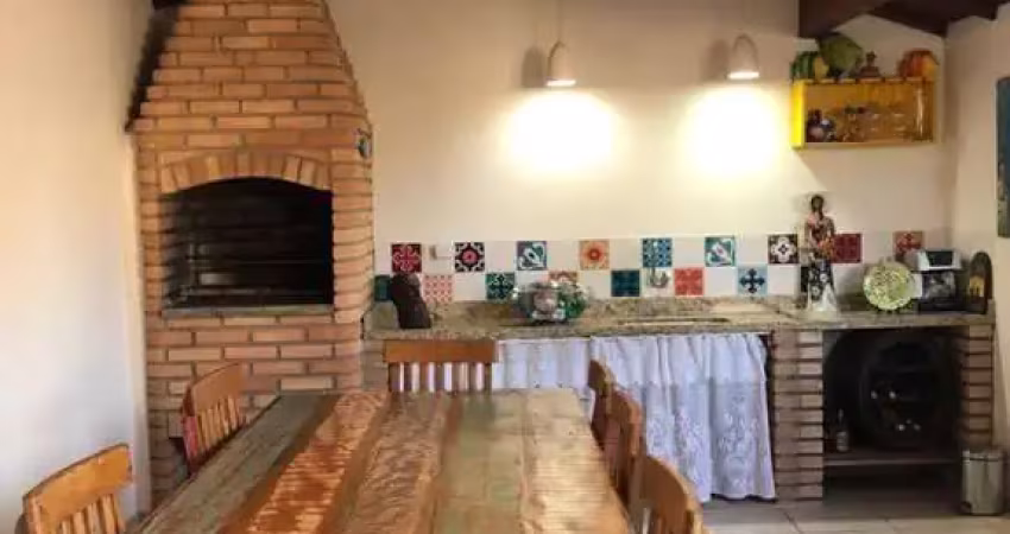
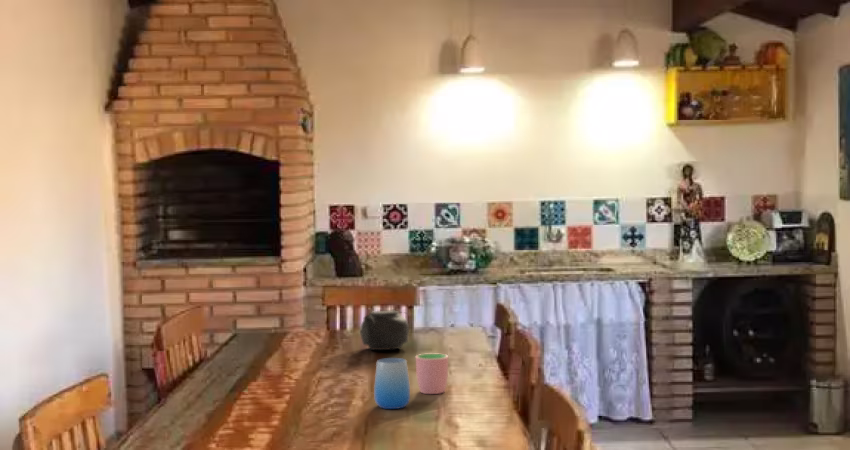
+ cup [373,357,411,410]
+ teapot [359,308,412,351]
+ cup [415,353,449,395]
